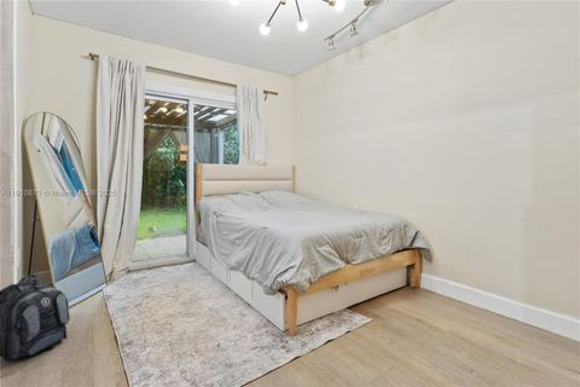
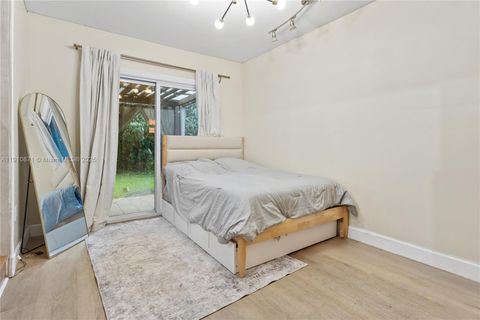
- backpack [0,275,71,360]
